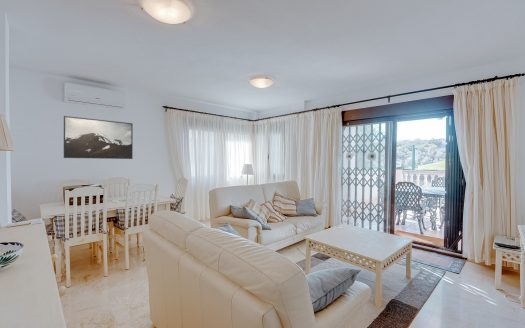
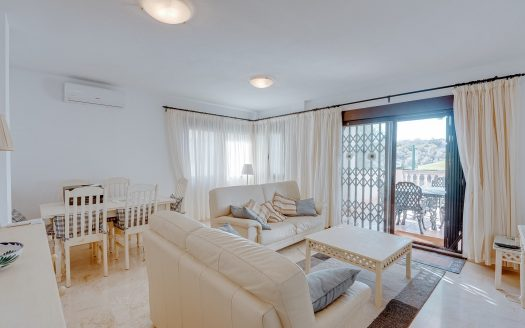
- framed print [63,115,134,160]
